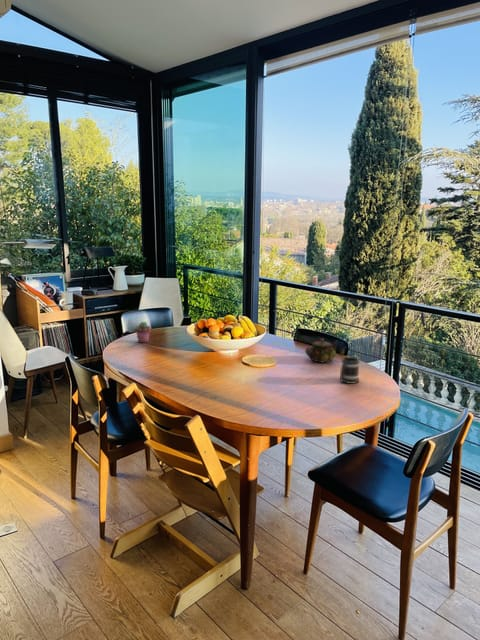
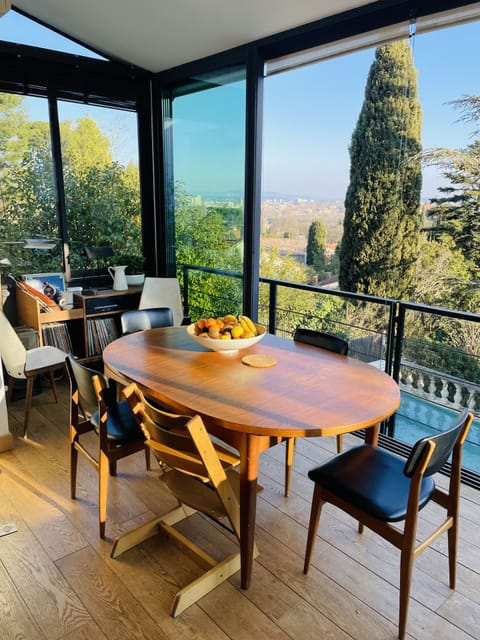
- potted succulent [134,321,152,344]
- mug [339,356,361,385]
- teapot [304,338,338,363]
